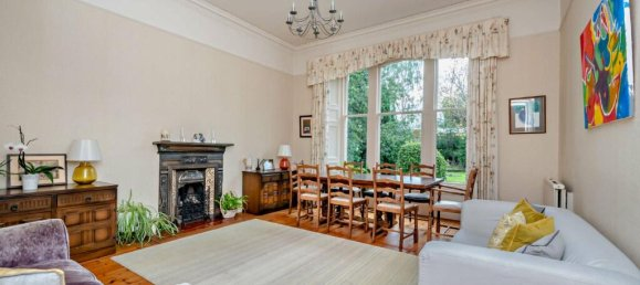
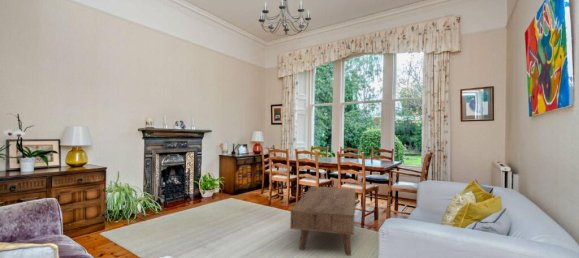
+ coffee table [290,185,359,257]
